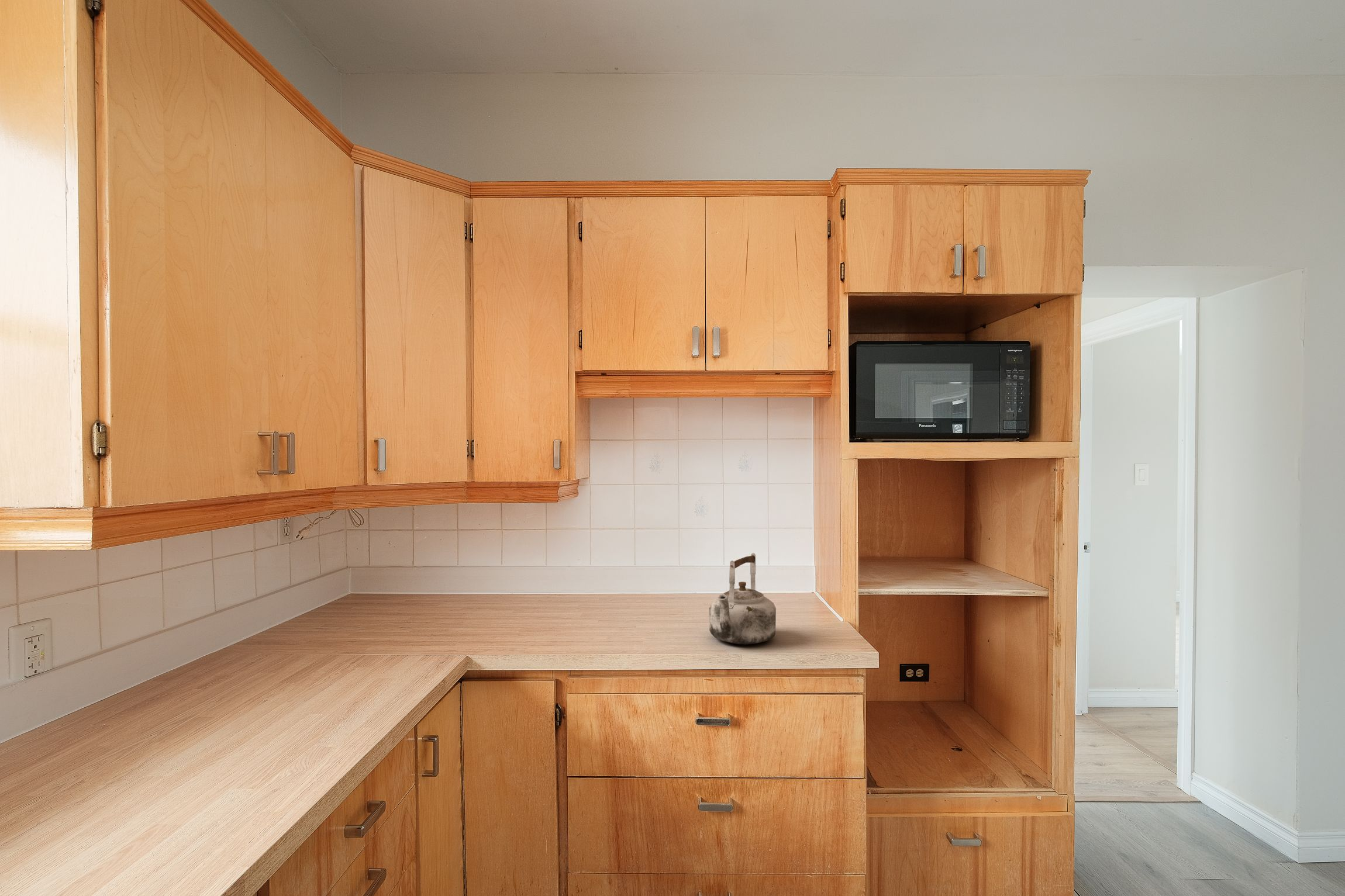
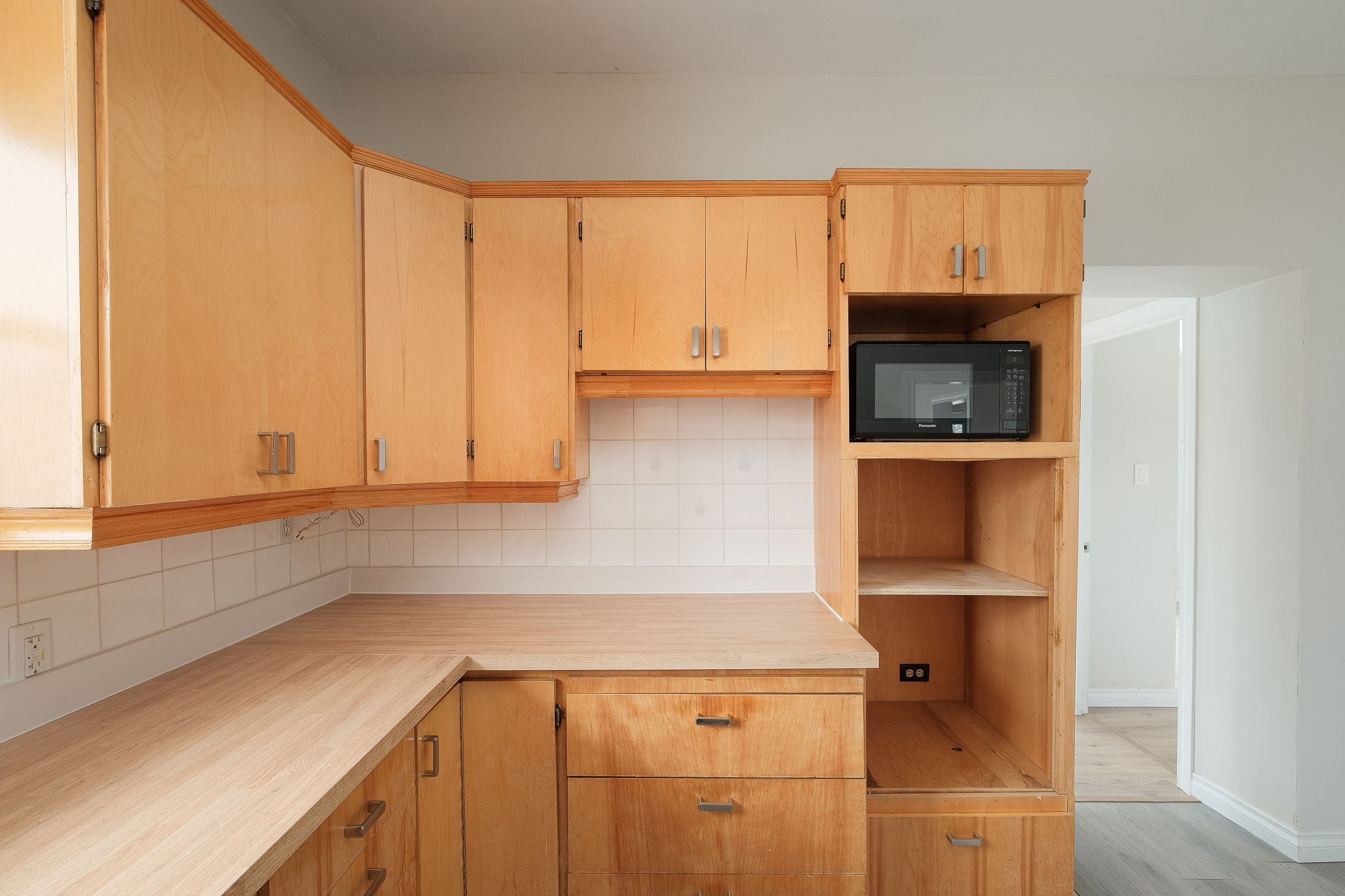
- kettle [709,552,777,645]
